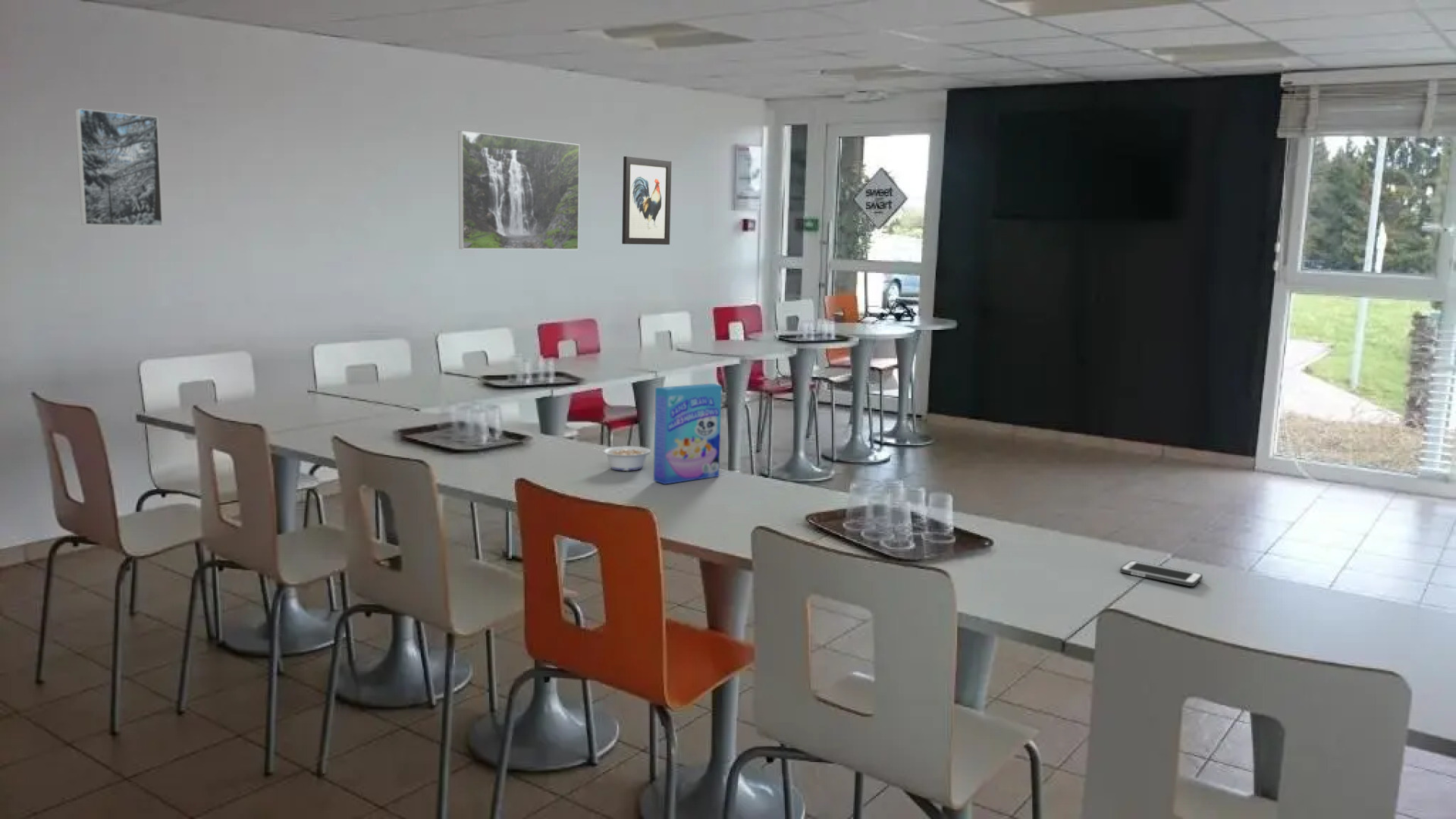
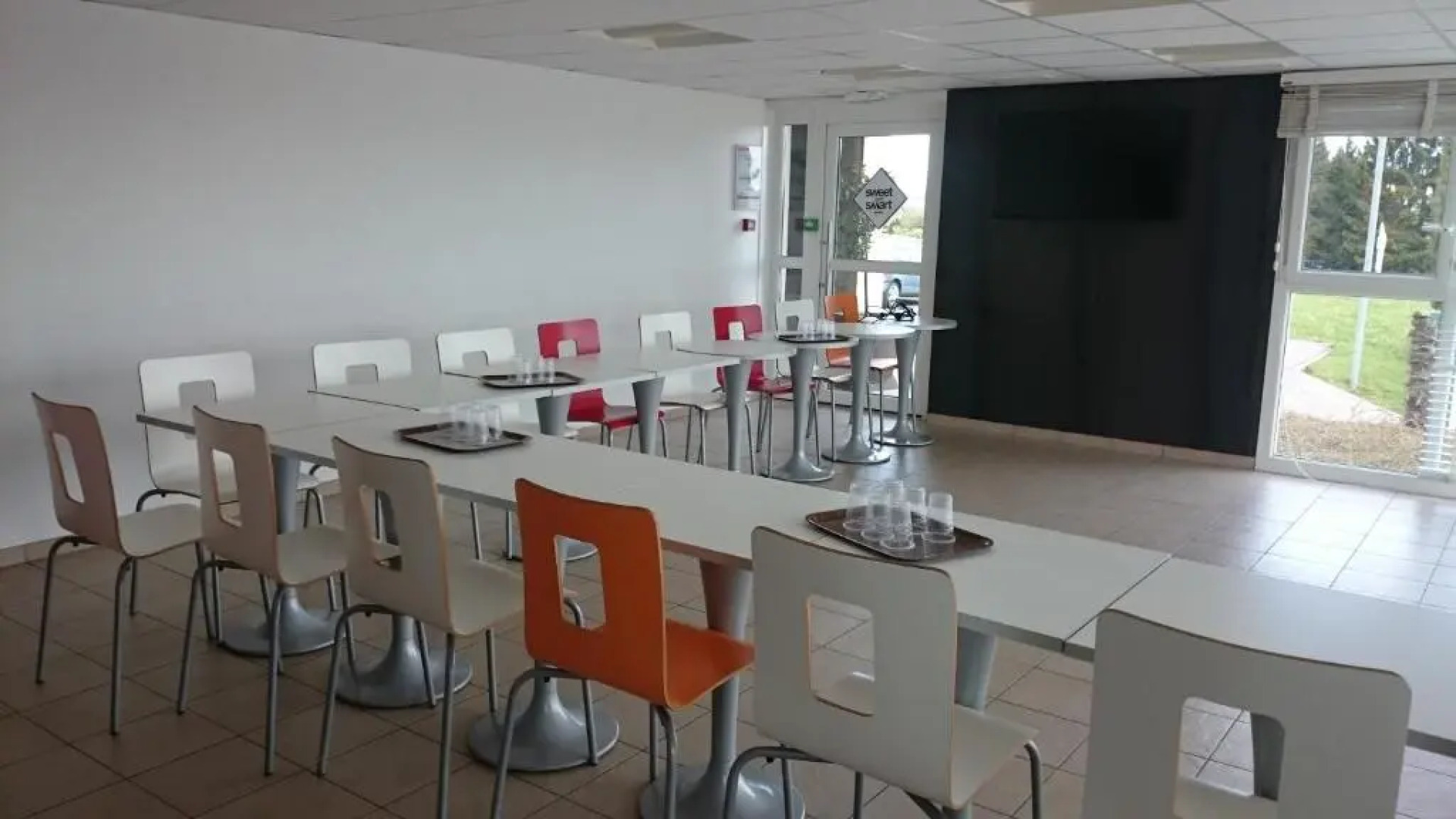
- cereal box [653,383,723,485]
- legume [592,445,651,472]
- cell phone [1119,560,1203,587]
- wall art [621,155,672,246]
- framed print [74,108,164,227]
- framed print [457,130,580,250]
